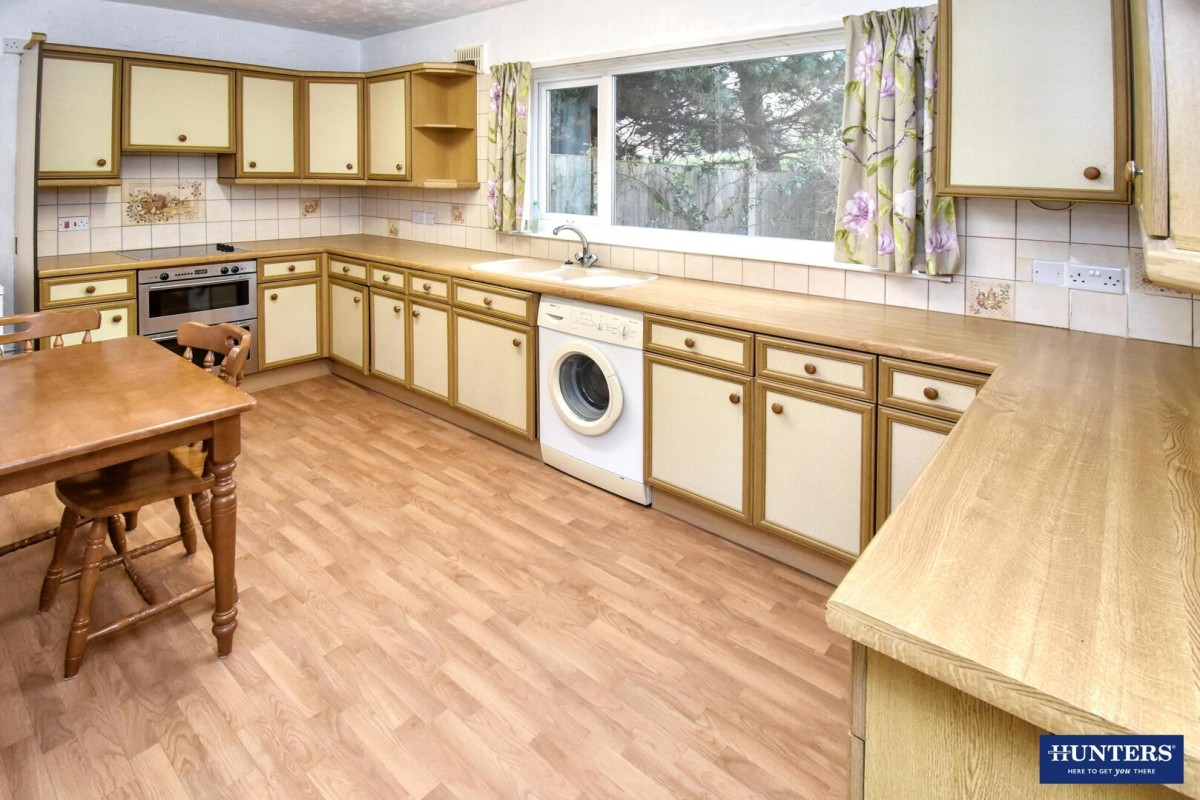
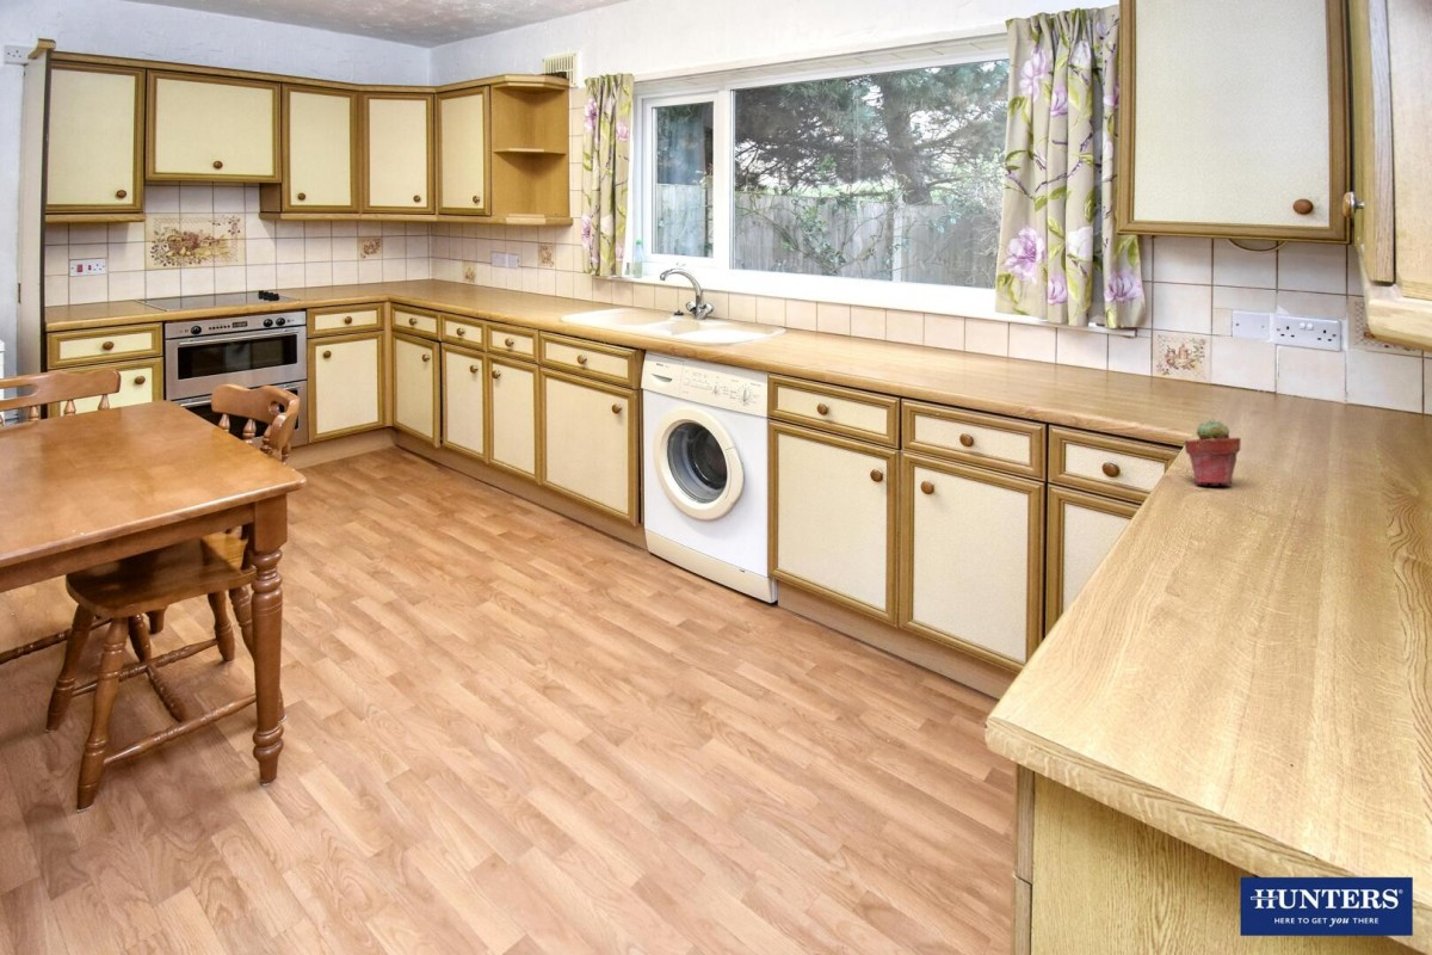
+ potted succulent [1184,419,1242,486]
